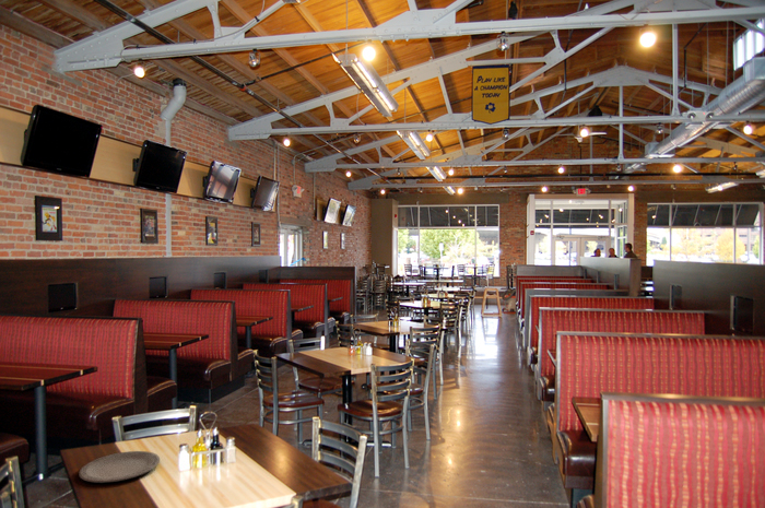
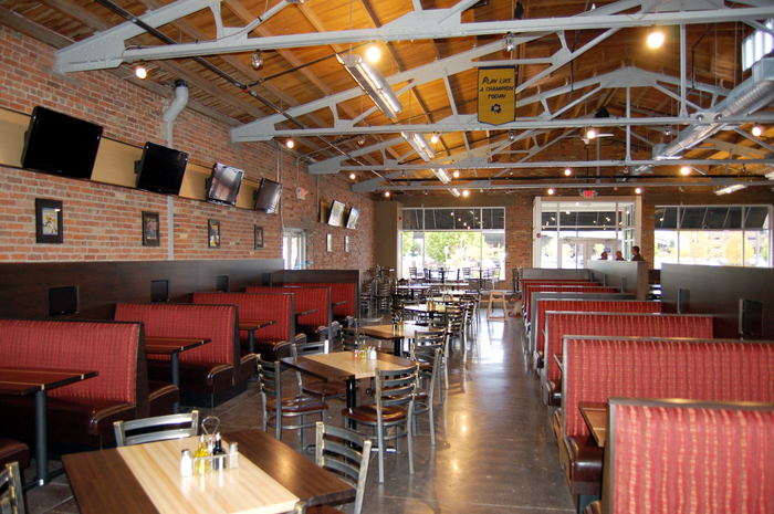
- plate [78,450,161,484]
